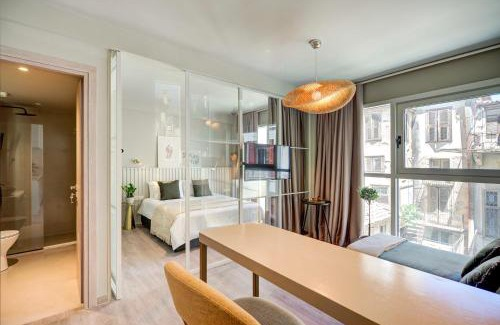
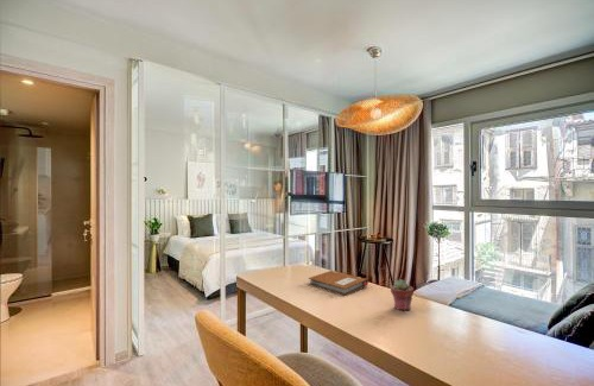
+ notebook [308,270,369,297]
+ potted succulent [390,279,415,311]
